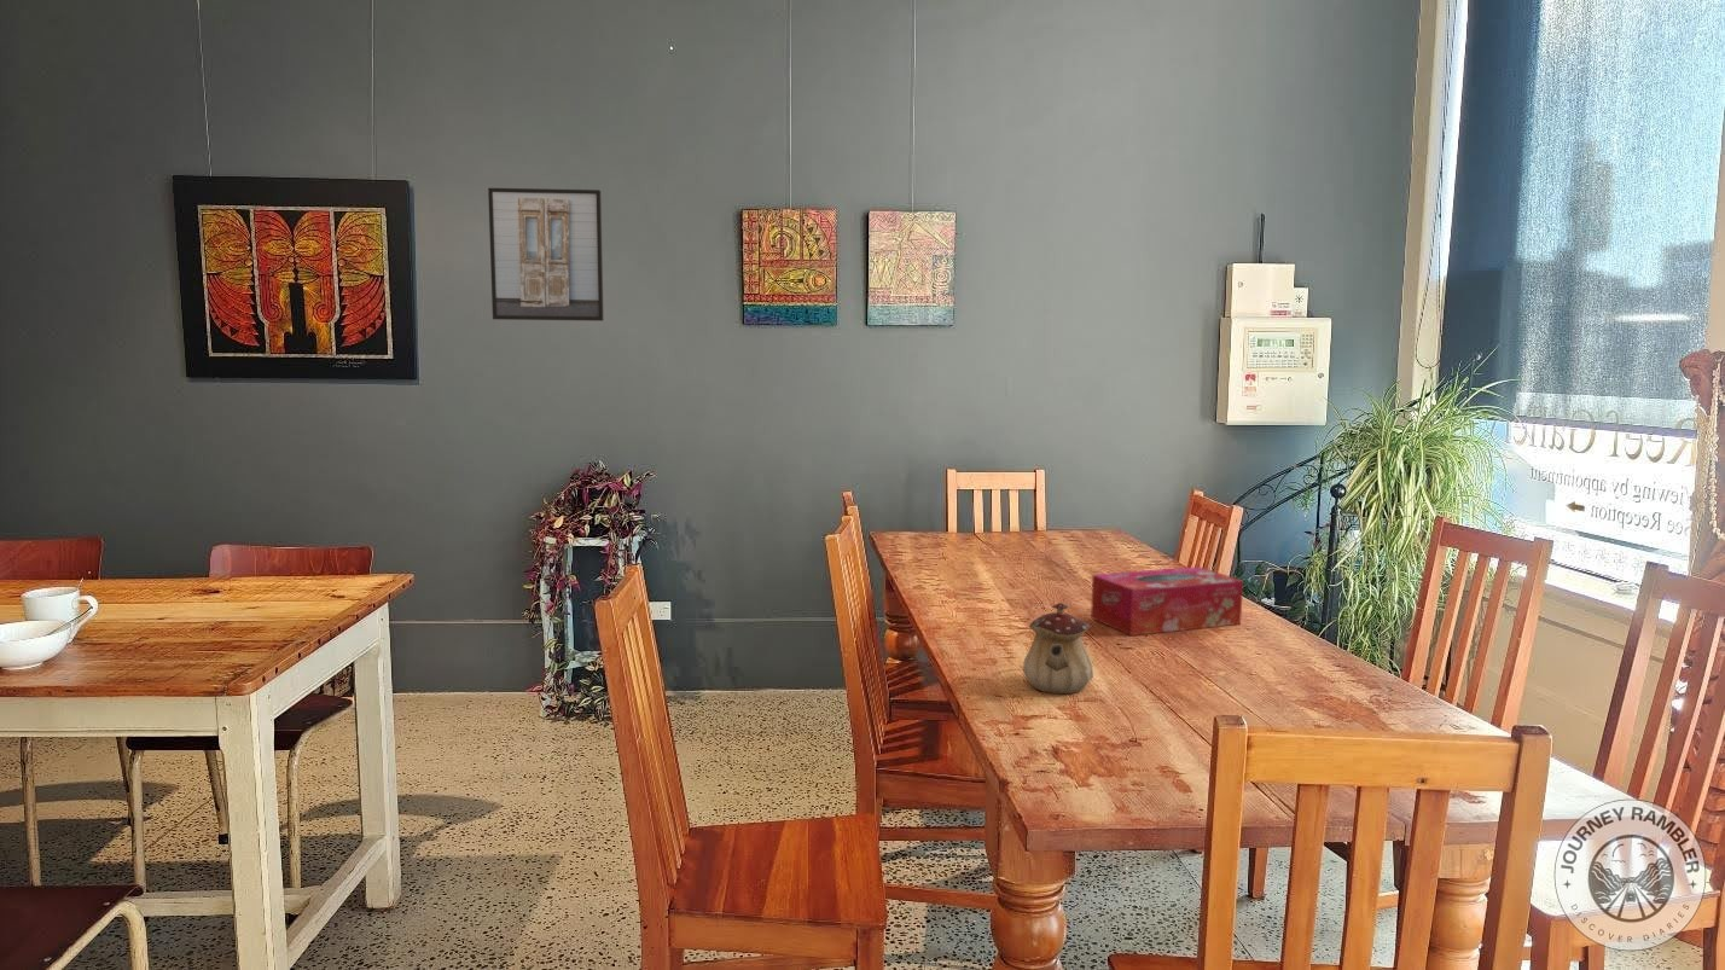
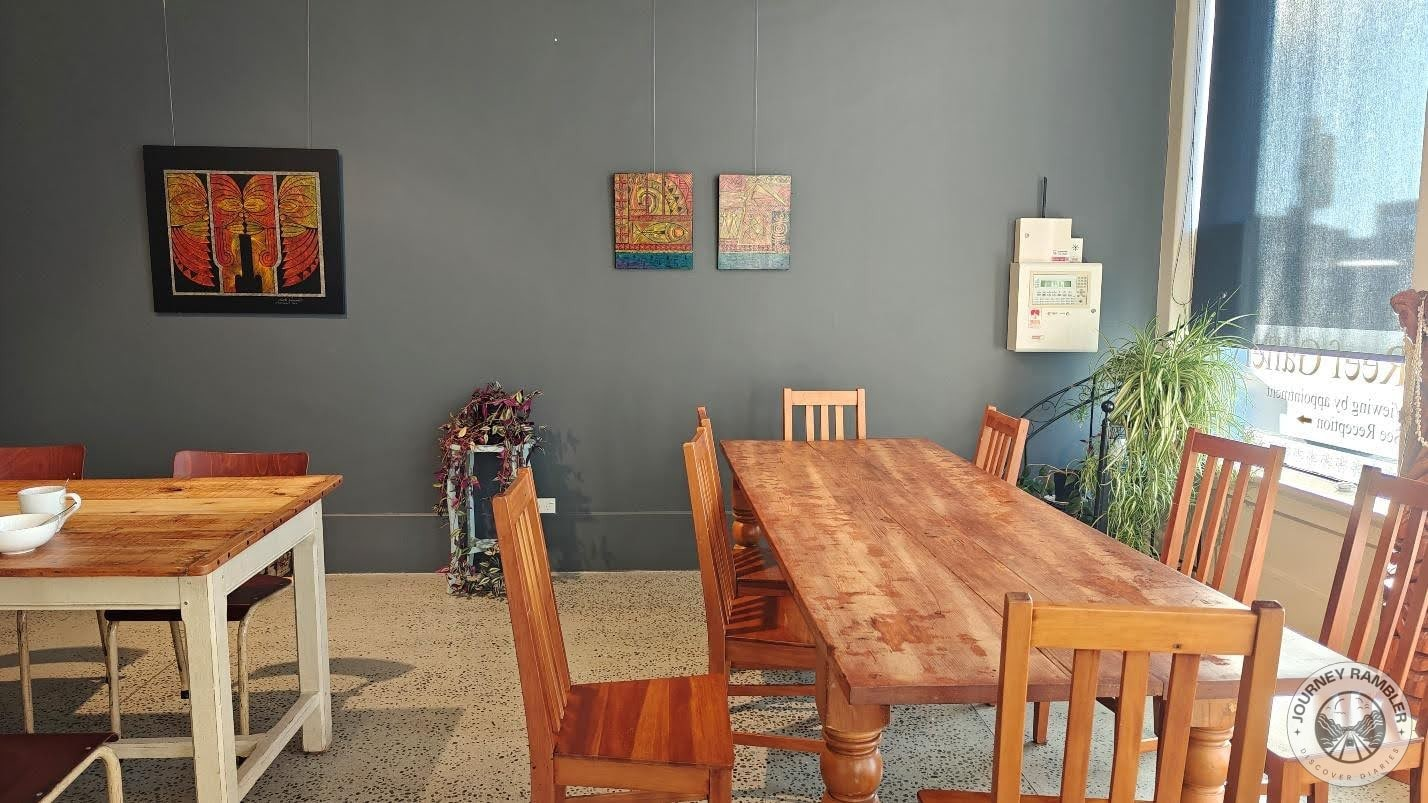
- teapot [1022,602,1094,695]
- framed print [487,187,605,323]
- tissue box [1090,565,1244,637]
